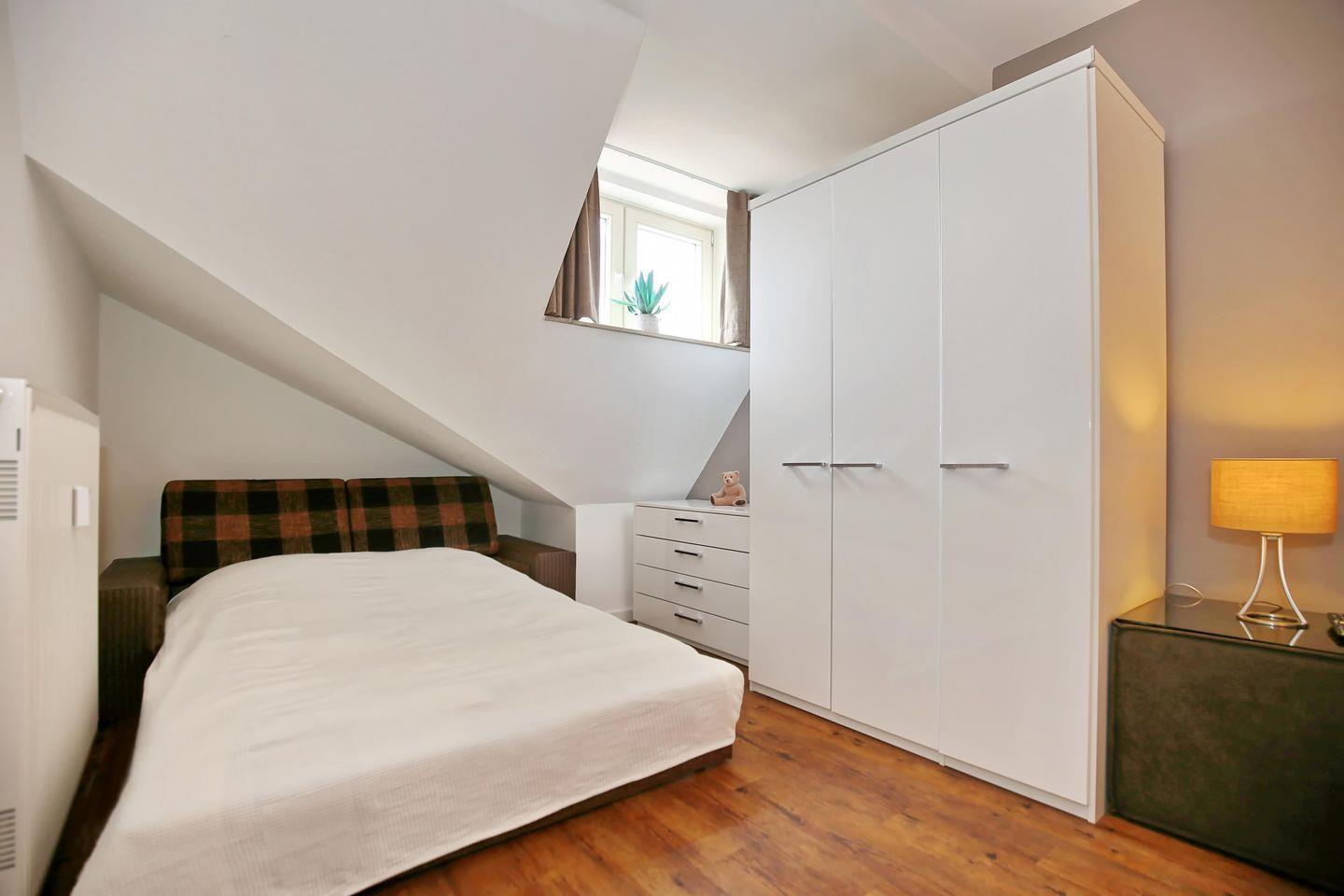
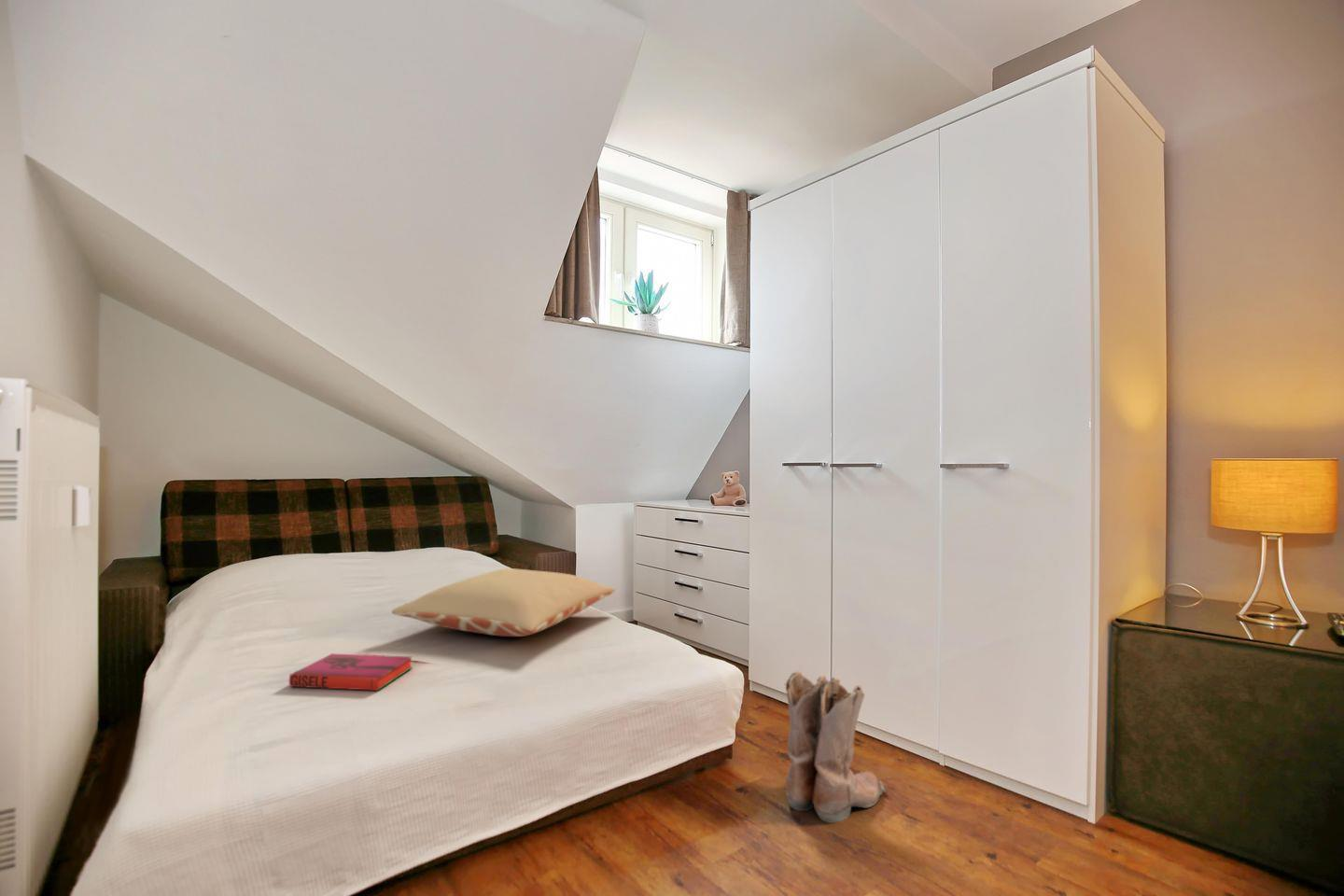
+ boots [783,669,886,824]
+ pillow [391,567,616,637]
+ hardback book [288,652,413,692]
